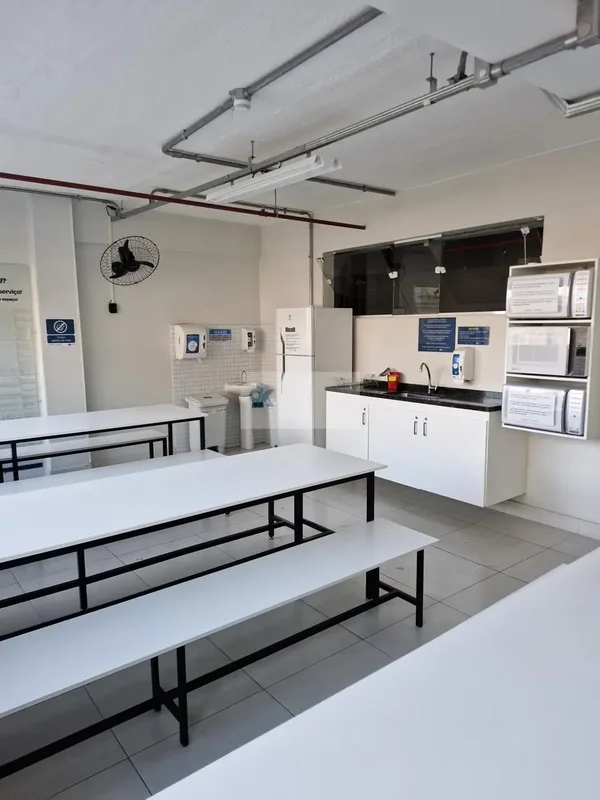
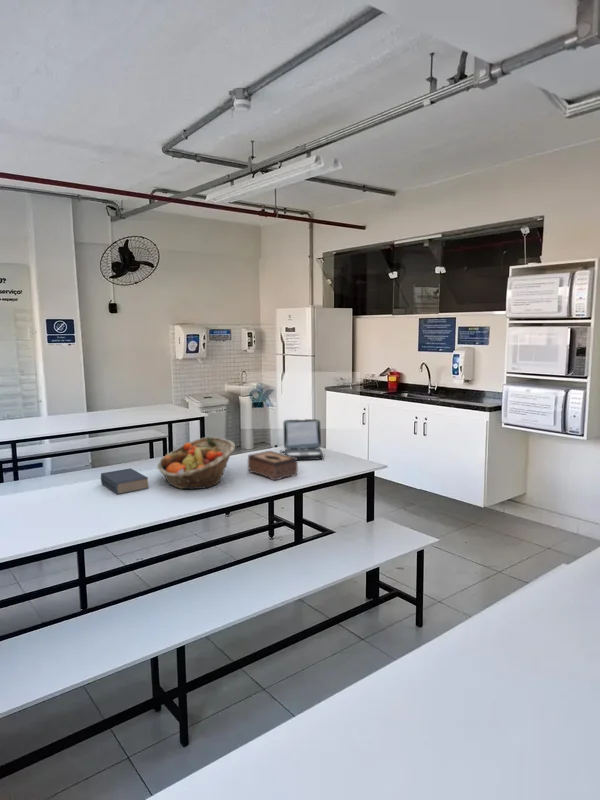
+ fruit basket [156,436,236,490]
+ tissue box [247,450,299,482]
+ book [100,467,150,496]
+ laptop [279,418,324,461]
